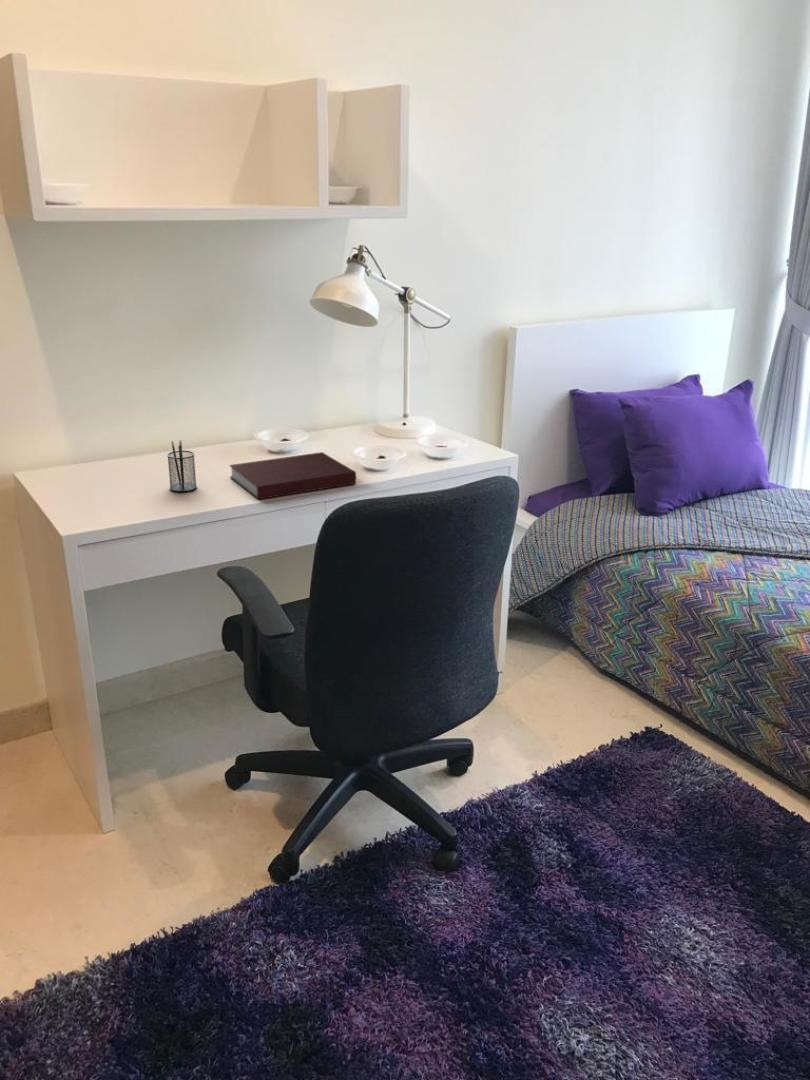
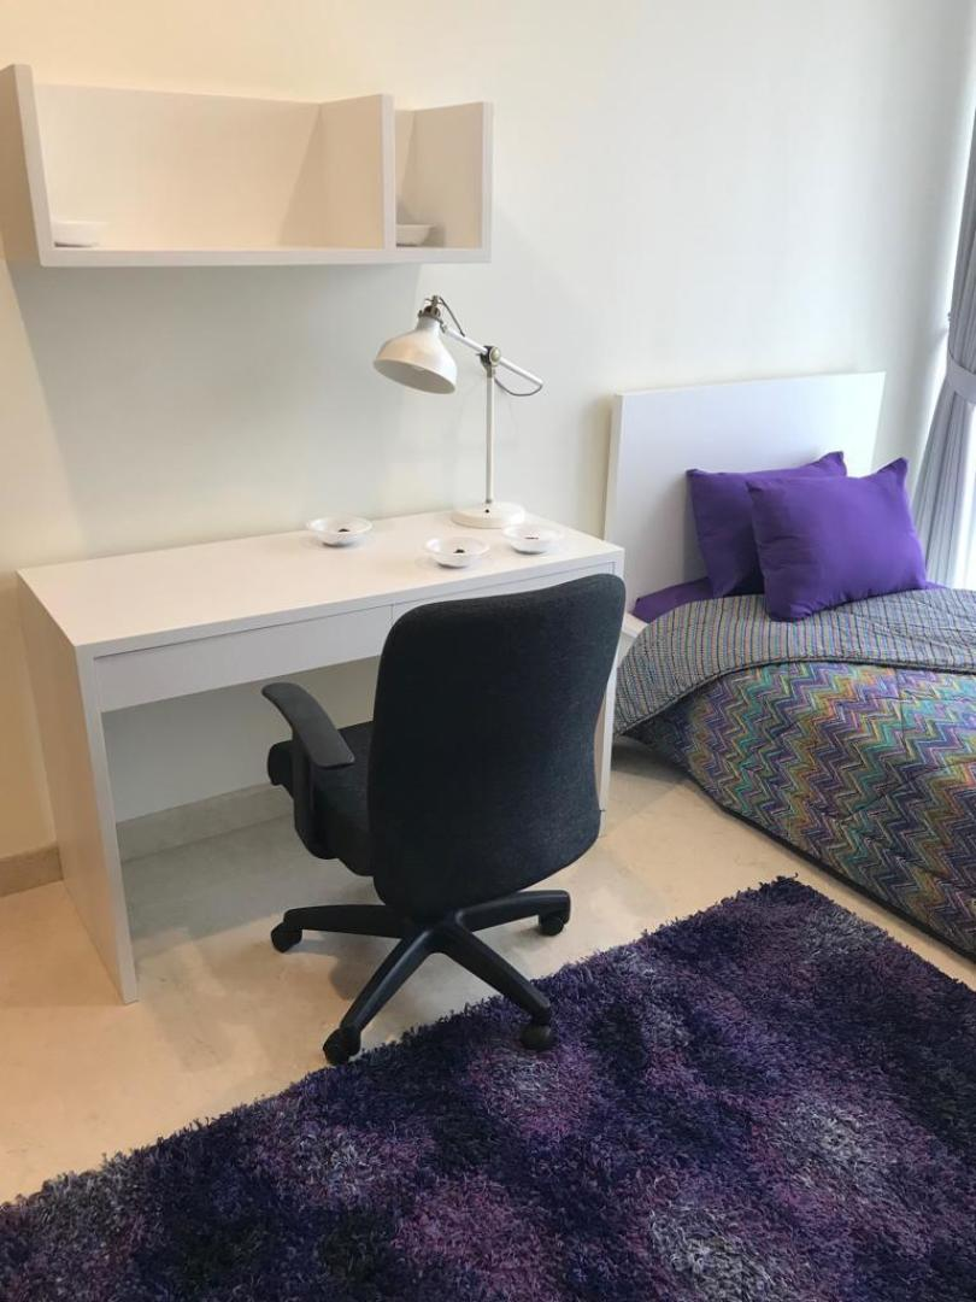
- pencil holder [166,439,198,493]
- notebook [228,451,357,501]
